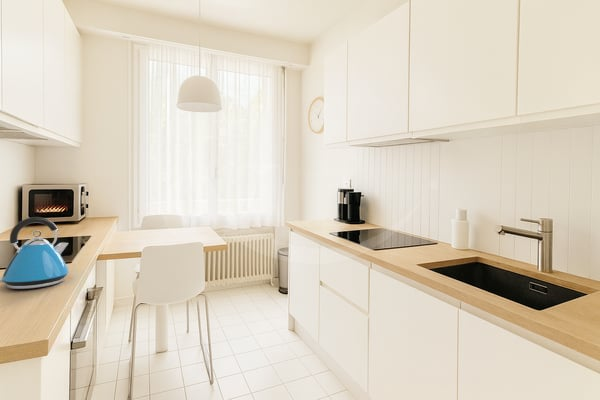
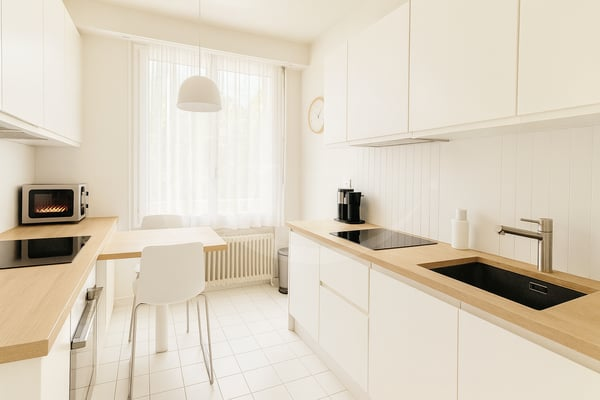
- kettle [0,216,70,290]
